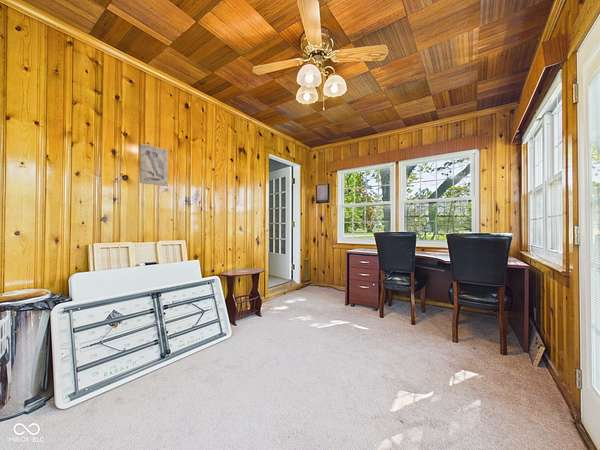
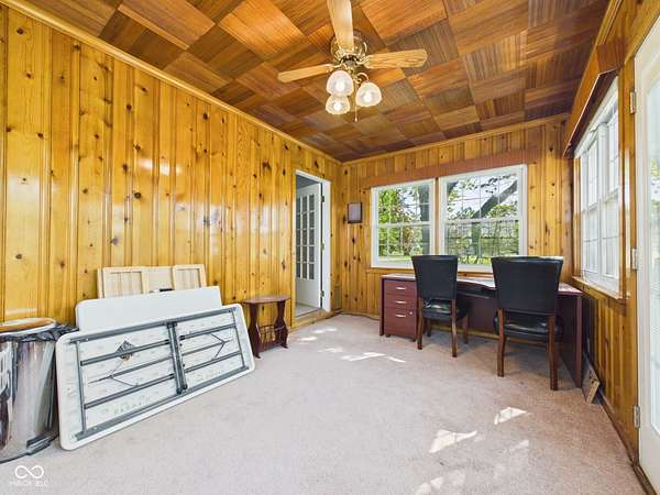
- wall art [139,142,169,187]
